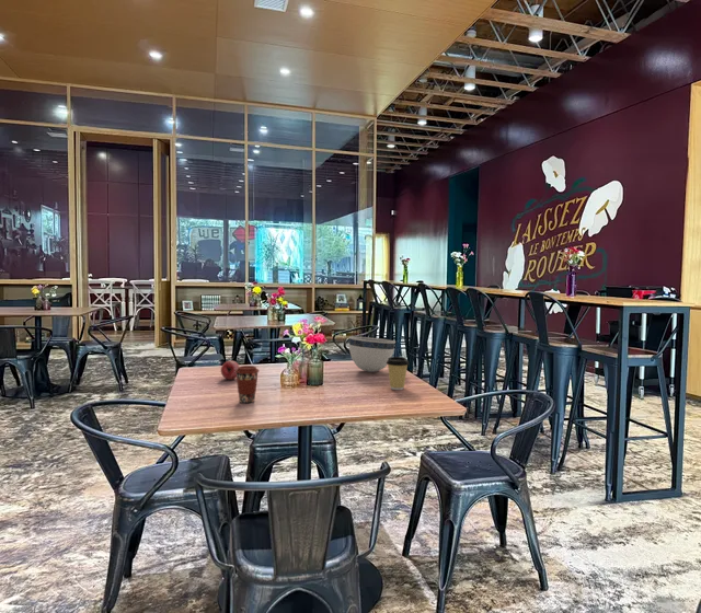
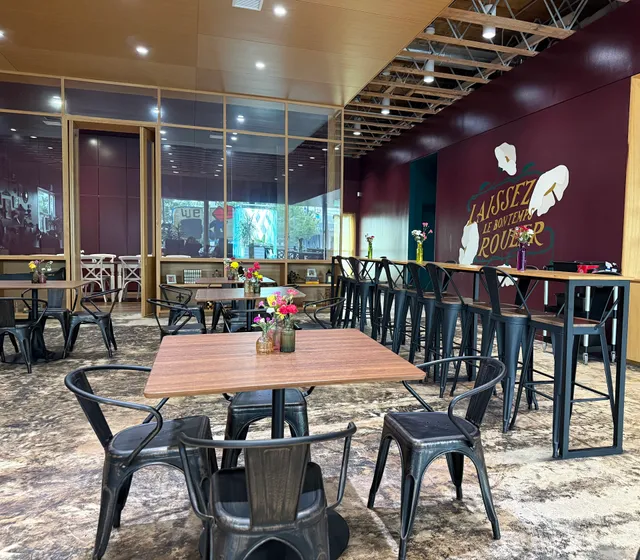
- coffee cup [387,356,411,391]
- coffee cup [234,365,260,404]
- fruit [220,359,240,381]
- bowl [348,335,397,373]
